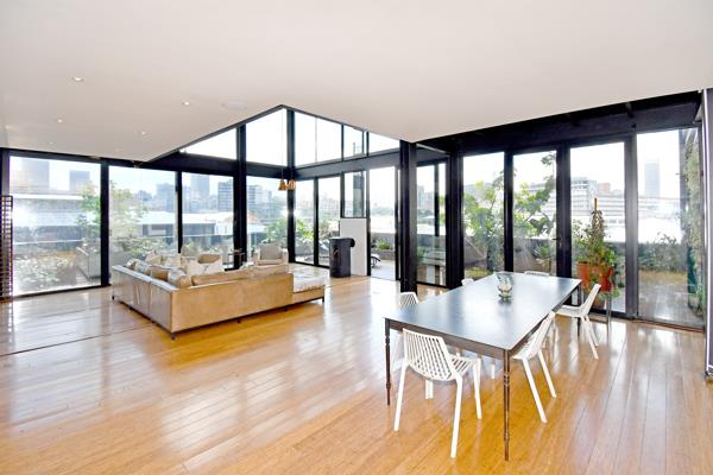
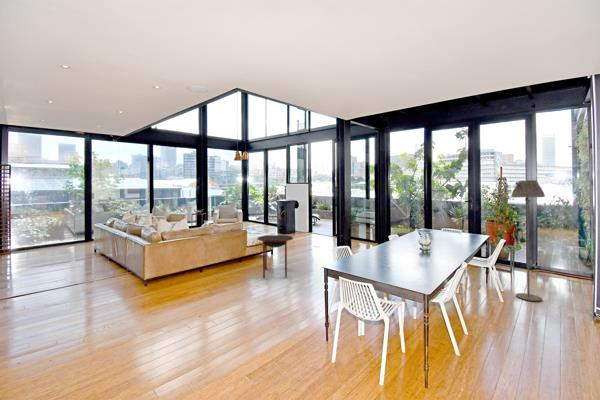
+ floor lamp [510,179,546,302]
+ side table [257,234,294,279]
